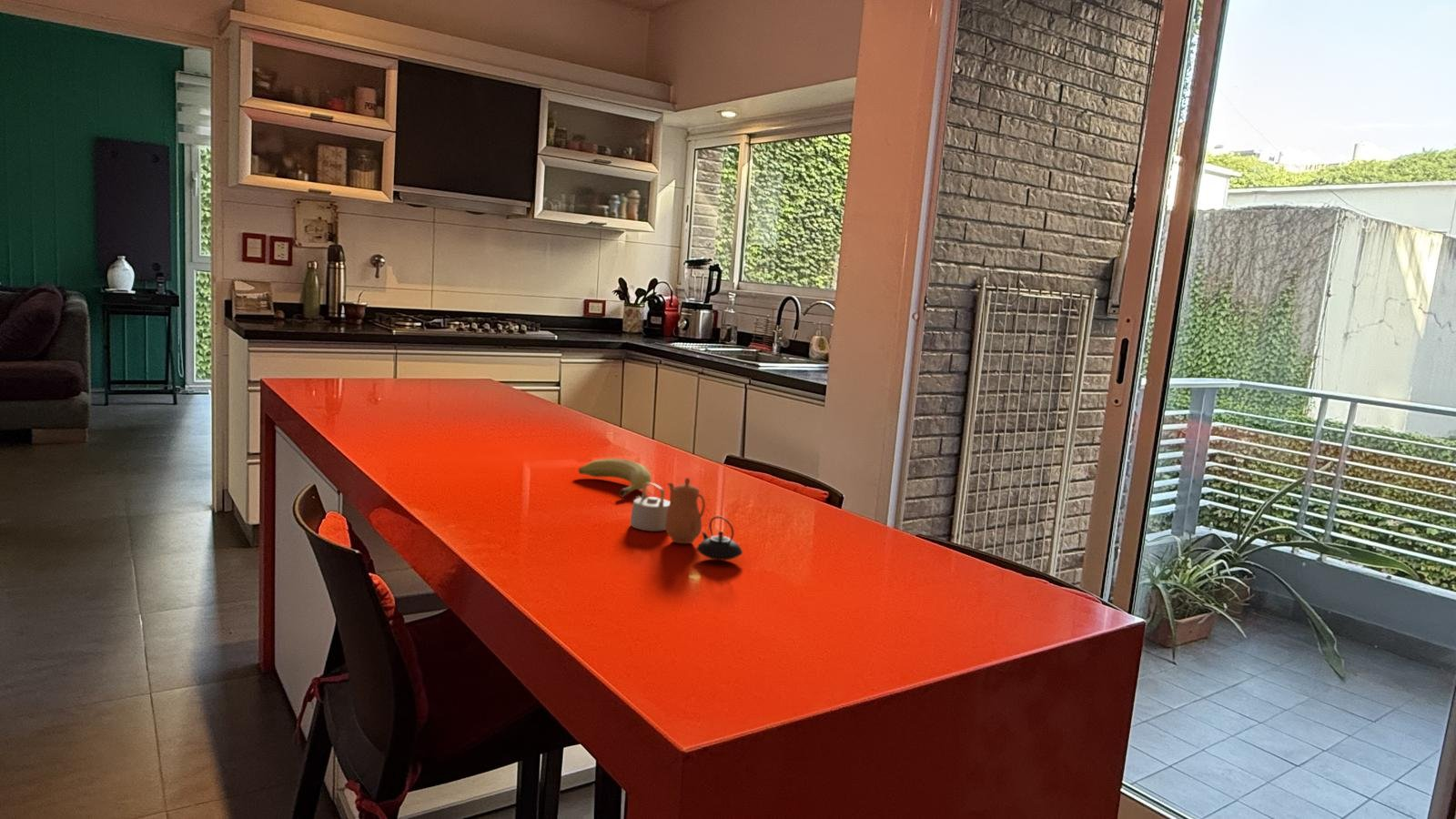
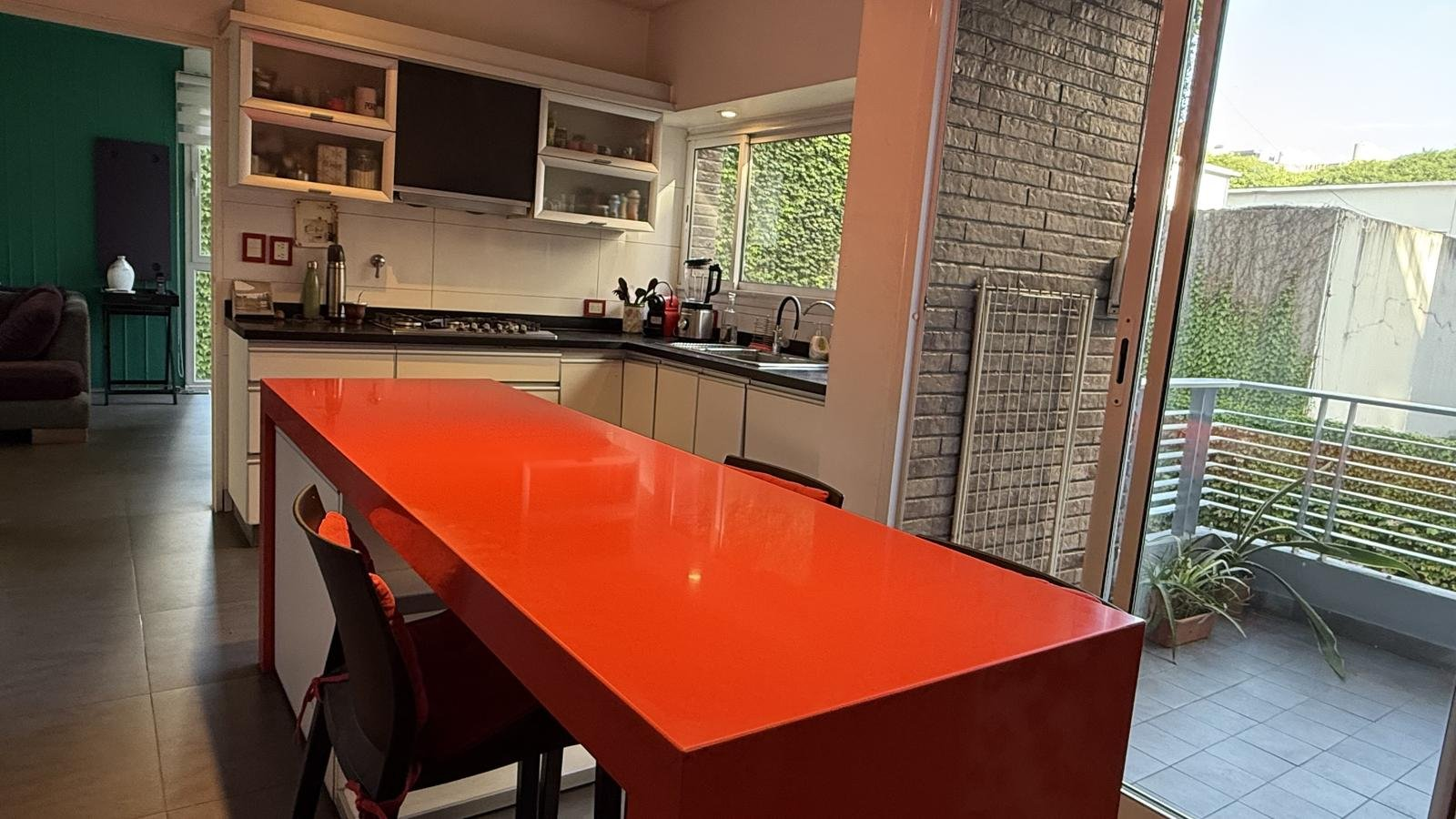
- teapot [630,477,743,561]
- fruit [578,458,652,498]
